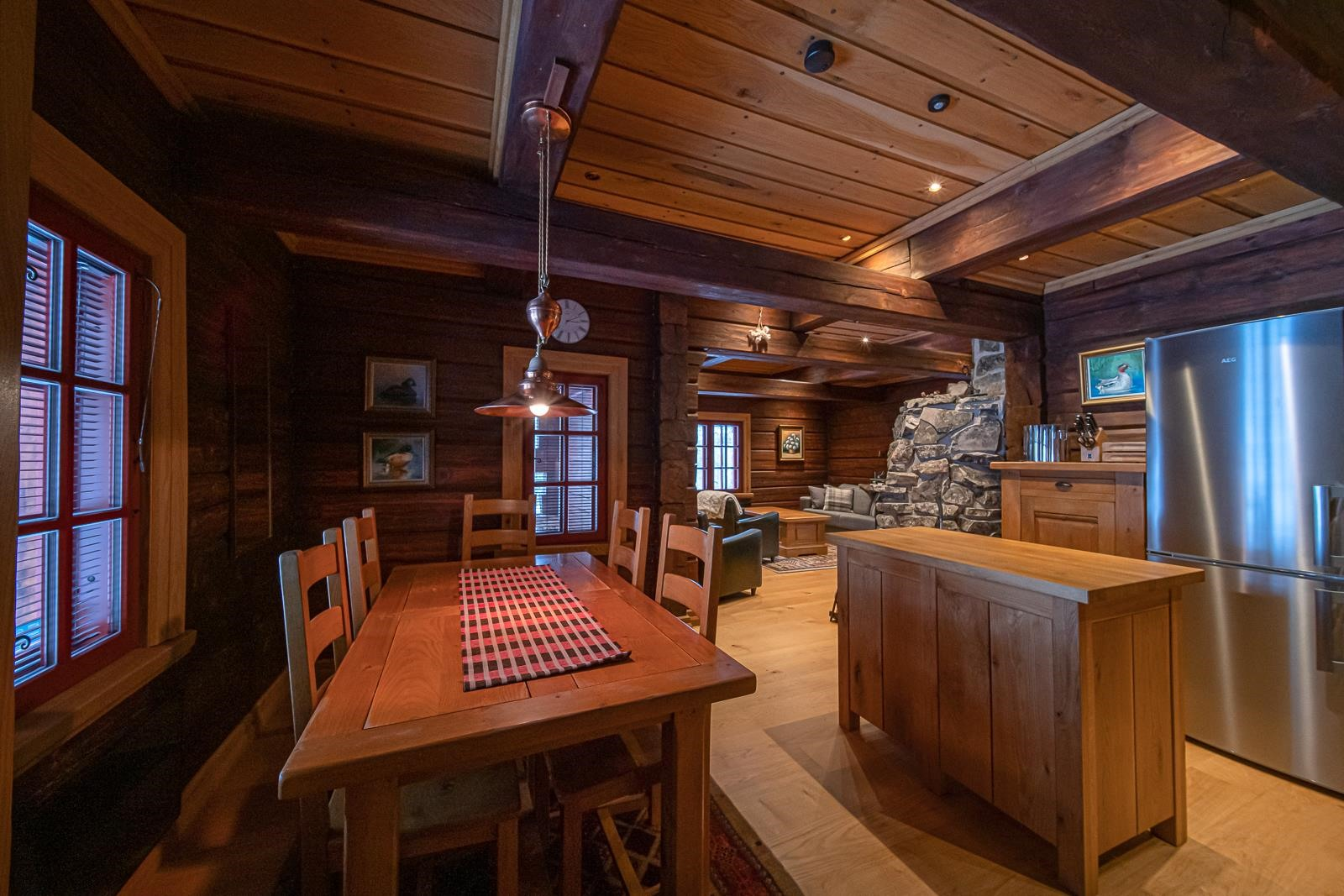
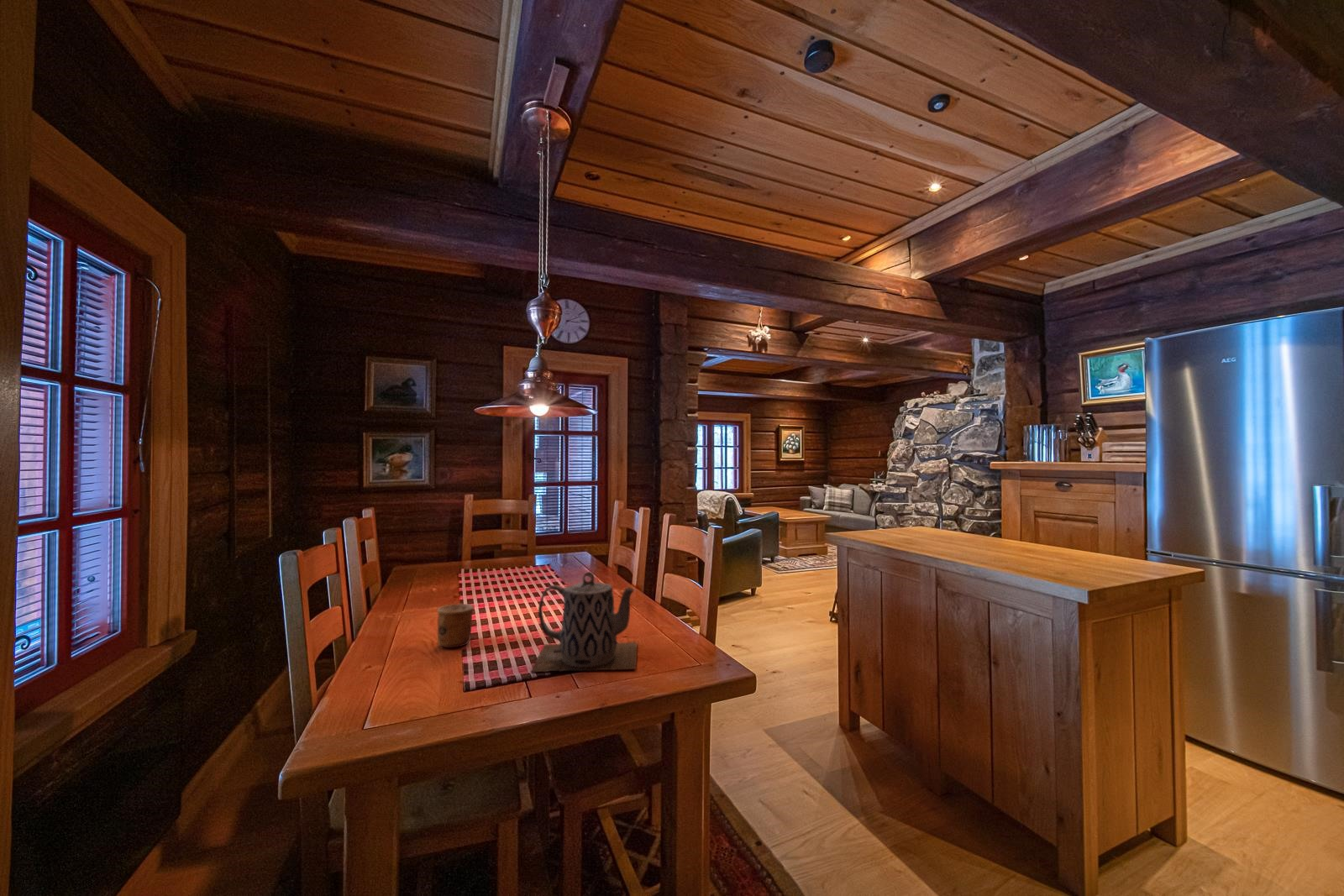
+ teapot [530,571,638,673]
+ cup [437,603,475,648]
